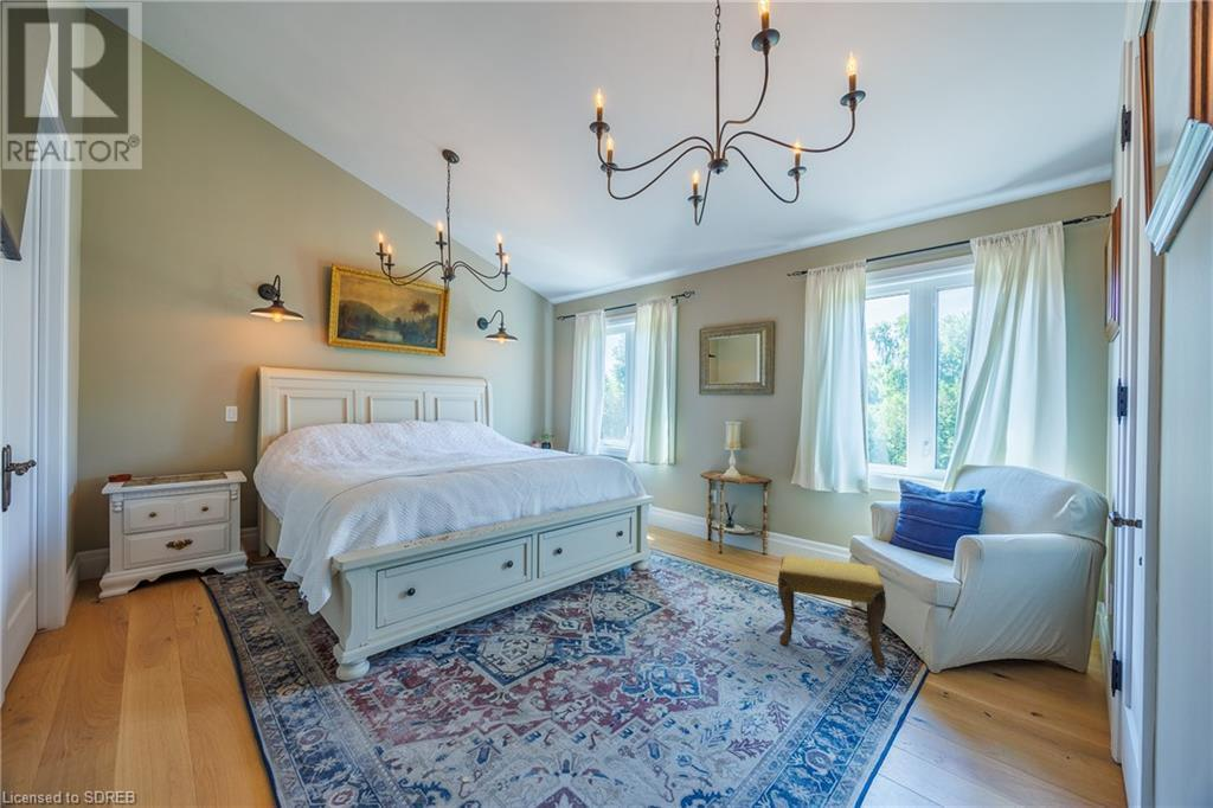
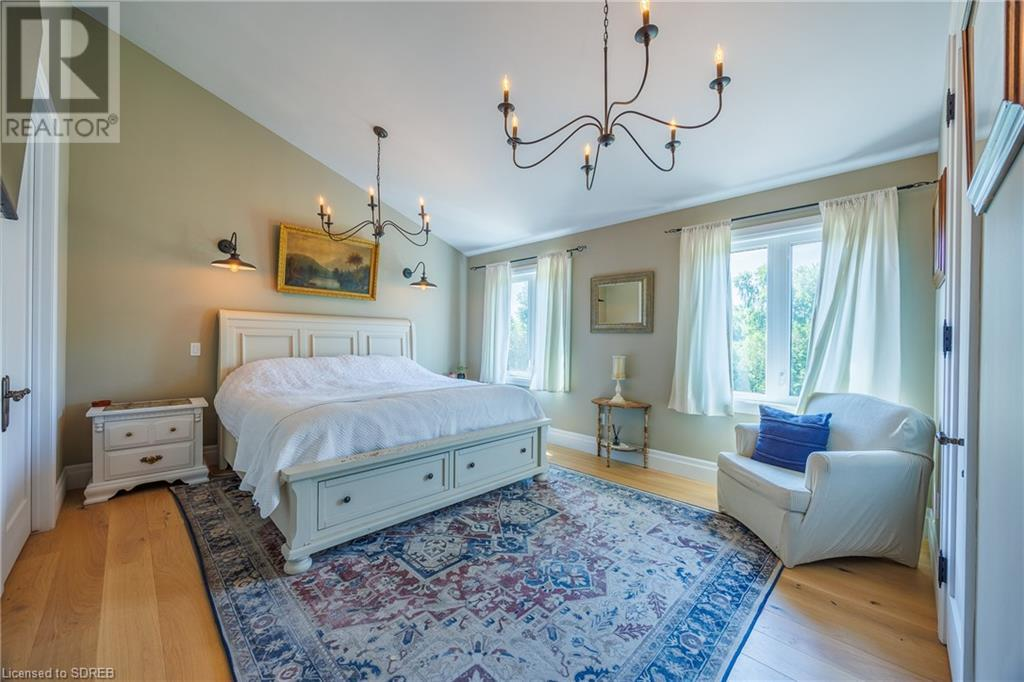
- footstool [777,553,887,669]
